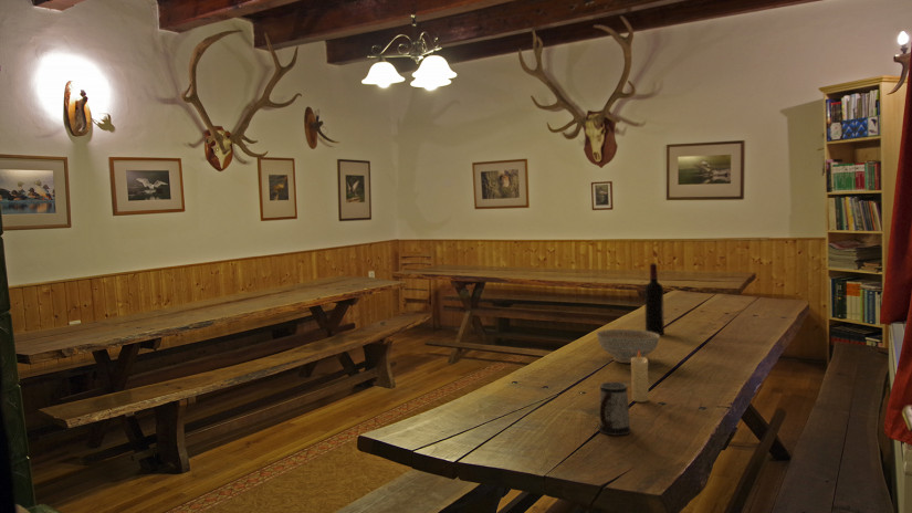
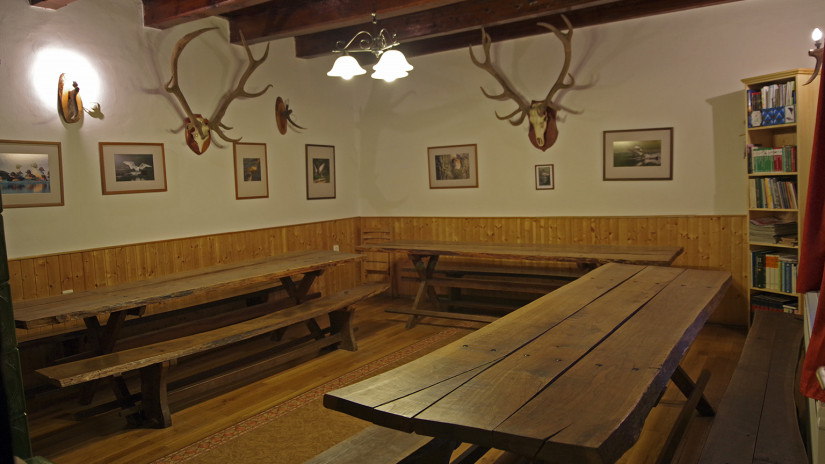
- mug [597,381,632,437]
- wine bottle [643,262,665,336]
- candle [630,350,650,404]
- decorative bowl [596,328,661,364]
